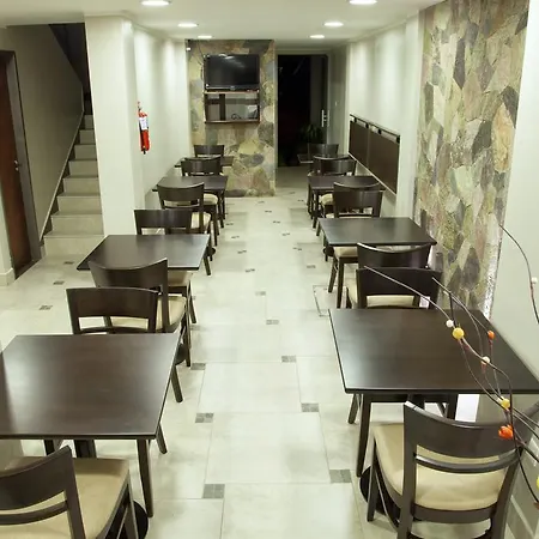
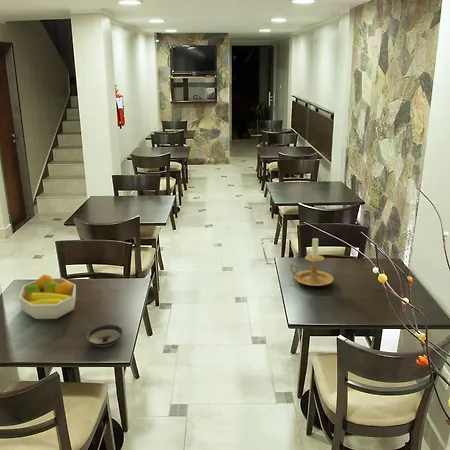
+ candle holder [289,236,334,287]
+ saucer [85,324,124,348]
+ fruit bowl [18,274,77,320]
